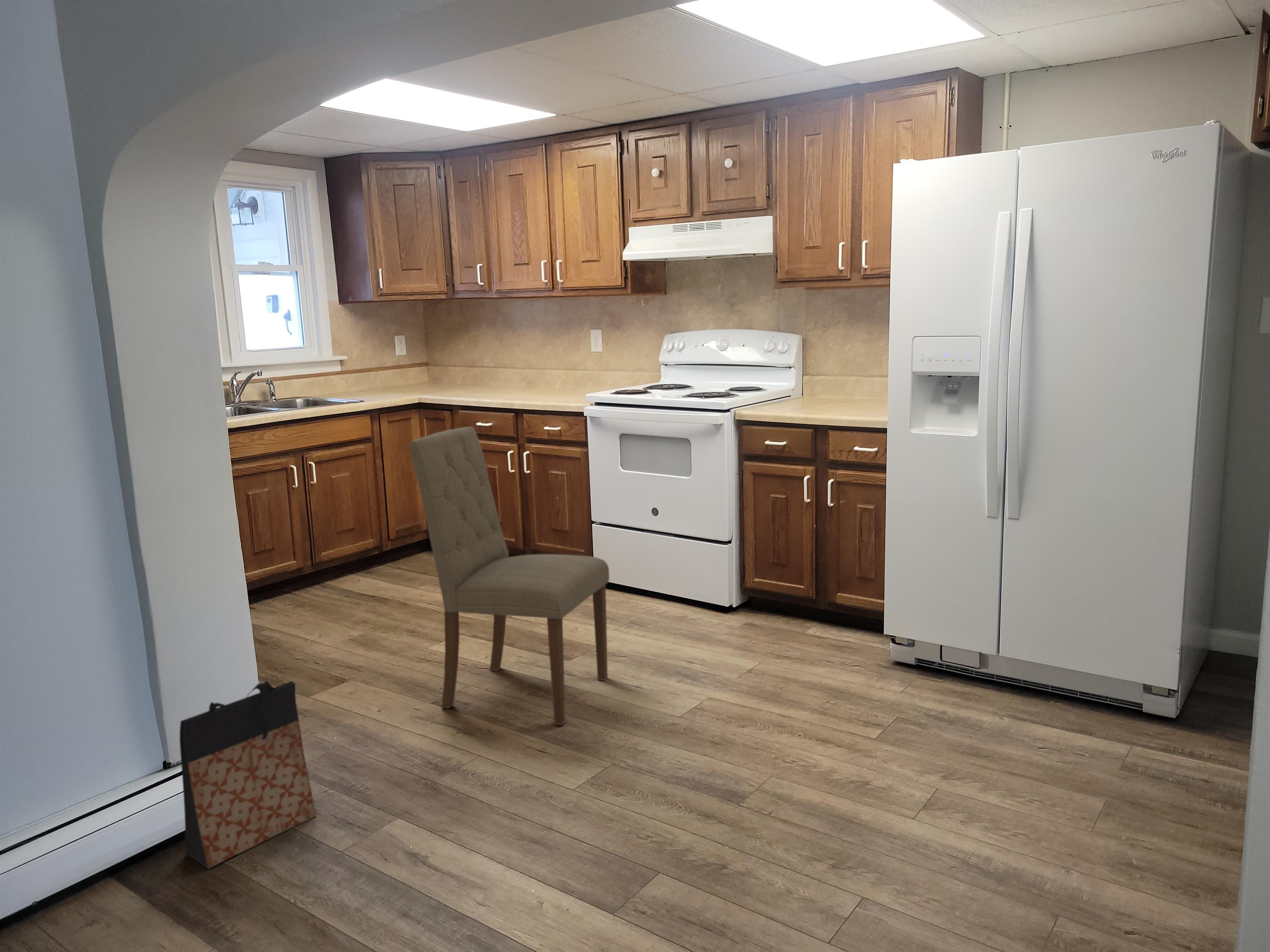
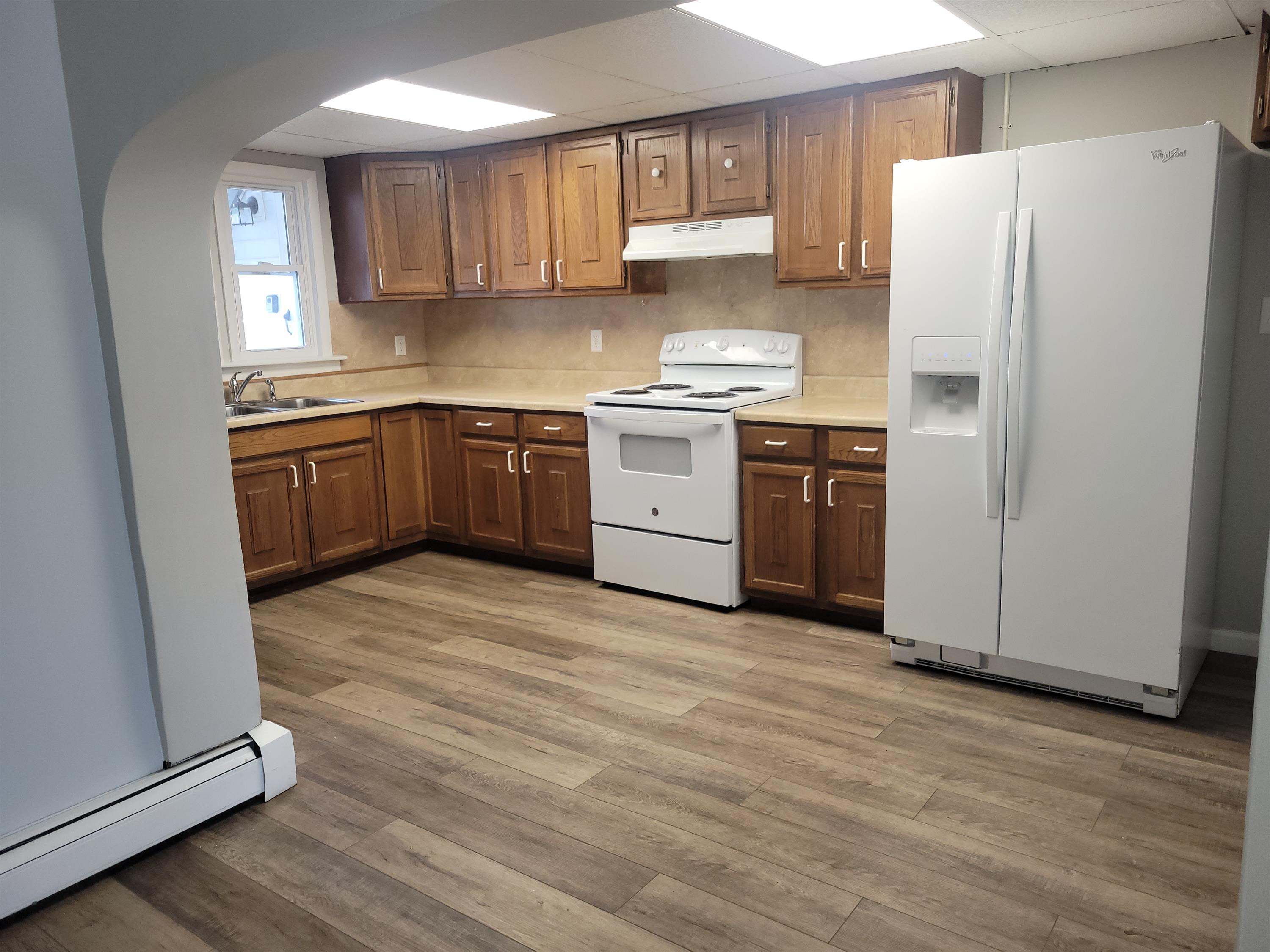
- bag [179,680,317,869]
- dining chair [409,426,610,726]
